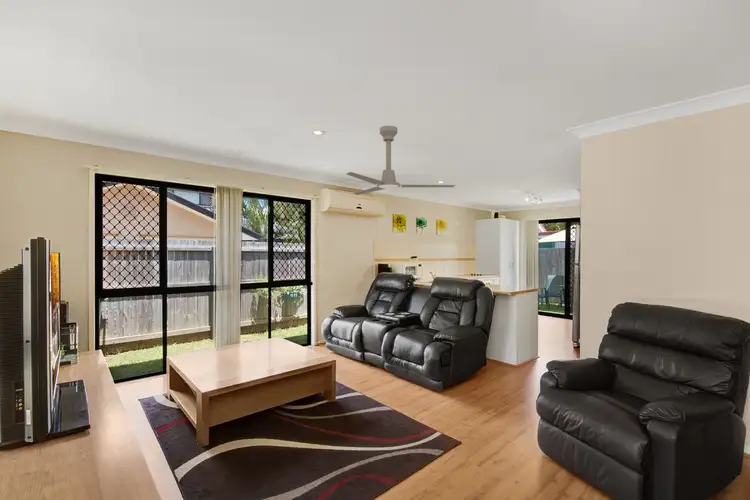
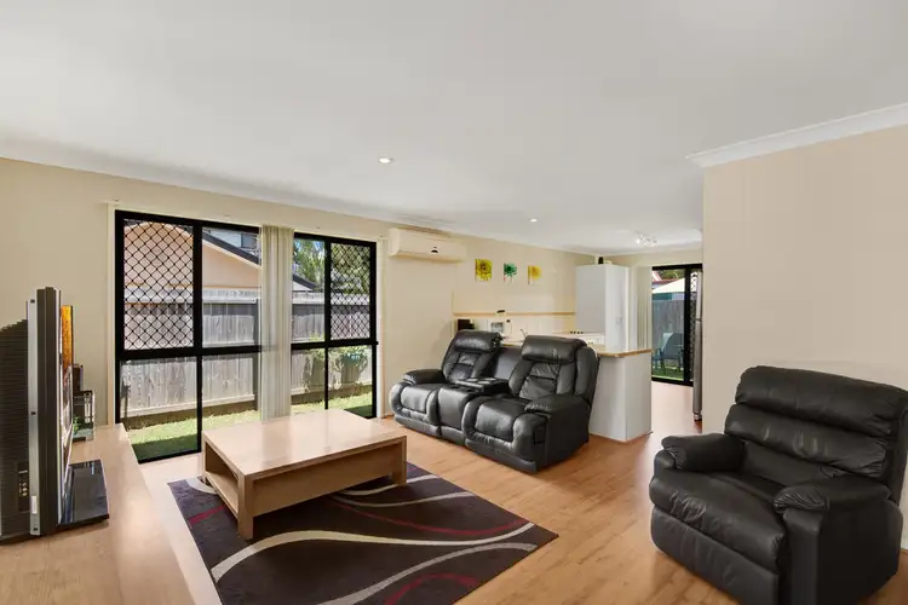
- ceiling fan [346,125,456,196]
